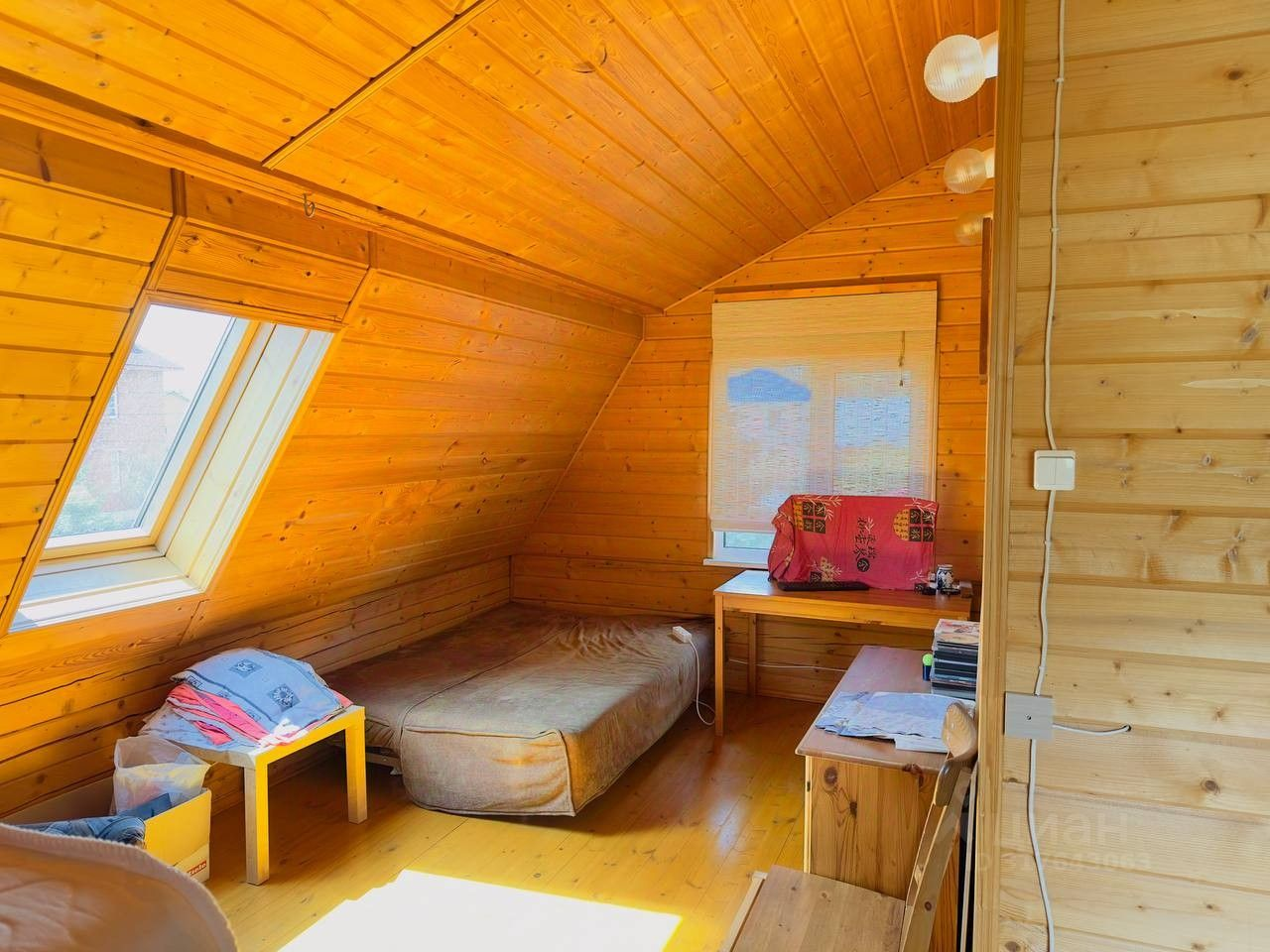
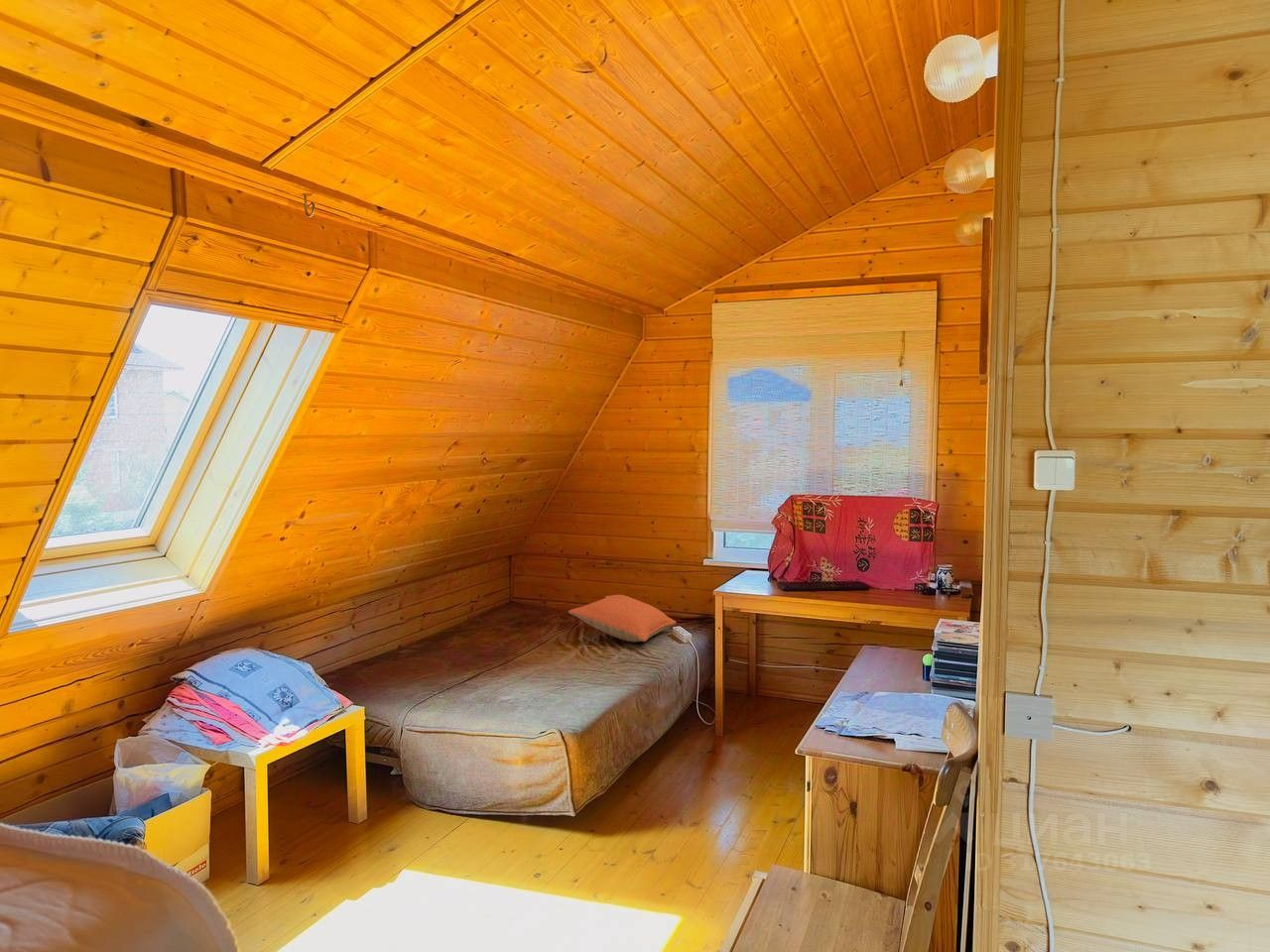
+ pillow [568,594,677,643]
